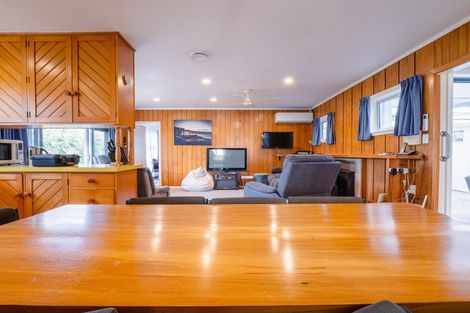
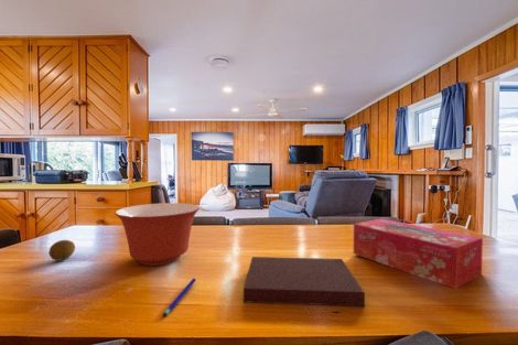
+ fruit [47,239,76,262]
+ mixing bowl [114,202,201,267]
+ notebook [242,256,366,308]
+ pen [162,278,196,317]
+ tissue box [353,217,484,290]
